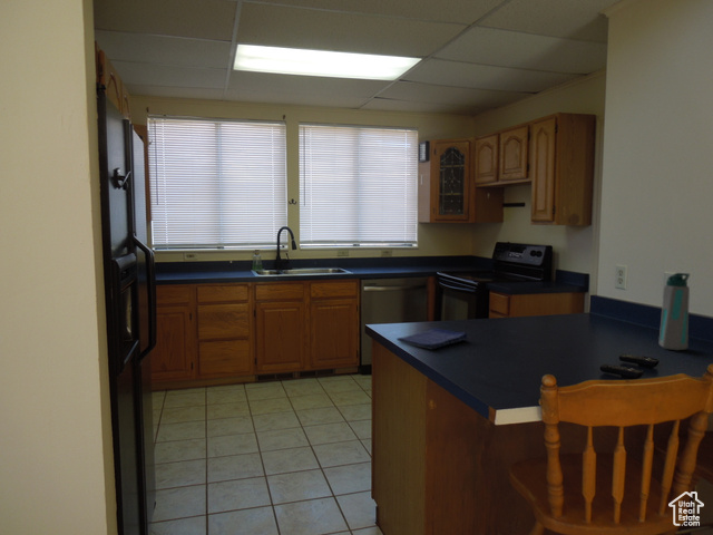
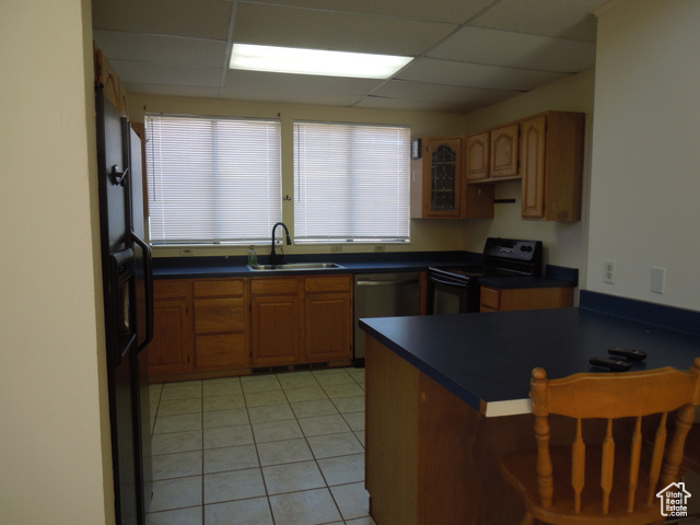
- water bottle [658,272,691,351]
- dish towel [395,328,468,351]
